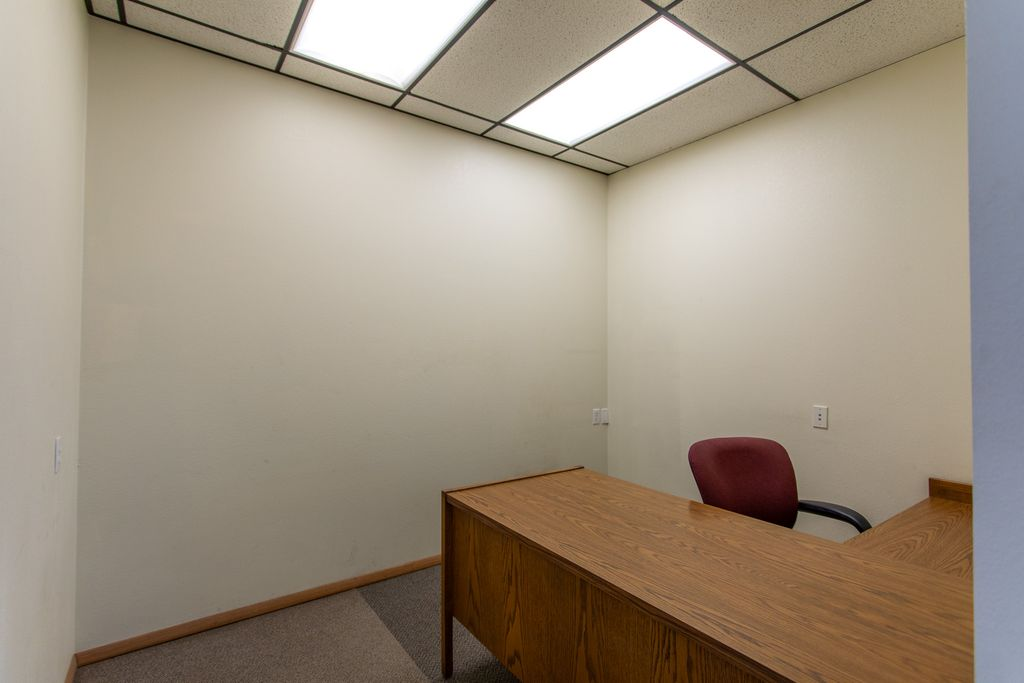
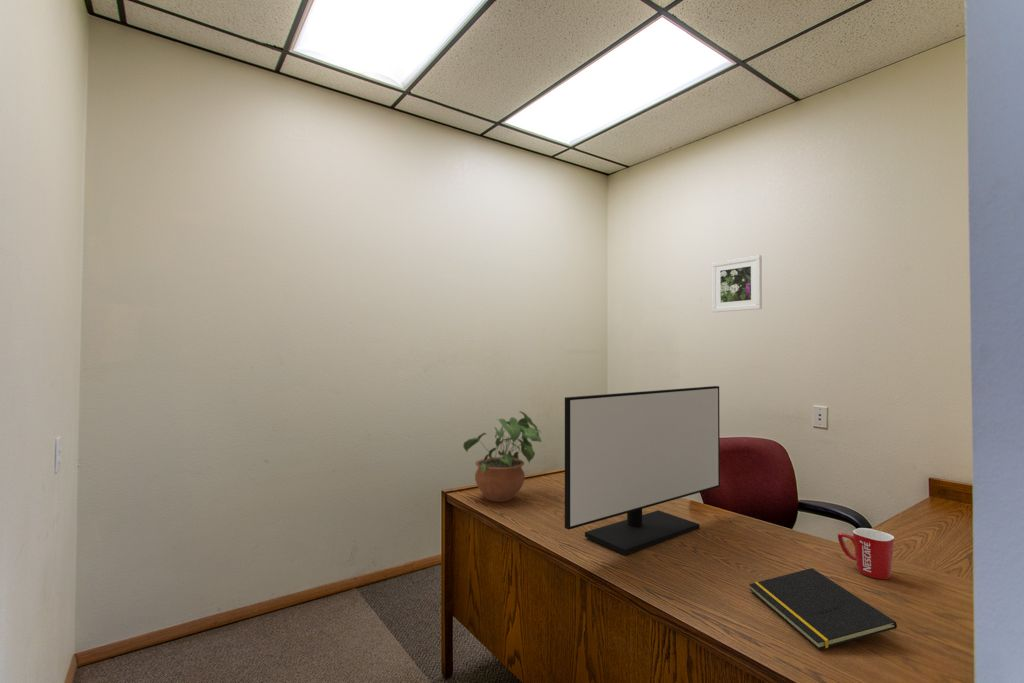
+ potted plant [462,410,543,503]
+ notepad [748,567,898,650]
+ mug [837,527,895,580]
+ monitor [564,385,721,556]
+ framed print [711,254,763,313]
